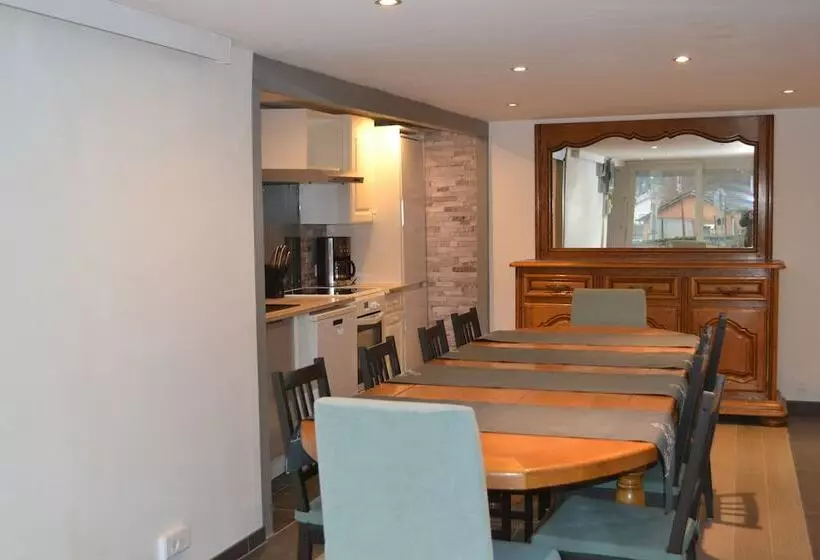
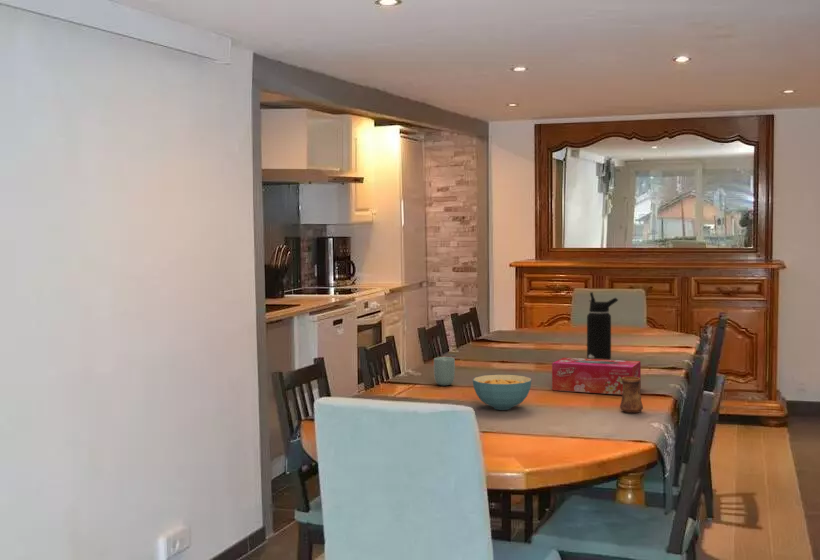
+ water bottle [586,291,619,360]
+ cup [619,377,644,414]
+ tissue box [551,357,642,396]
+ cup [433,356,456,386]
+ cereal bowl [472,374,533,411]
